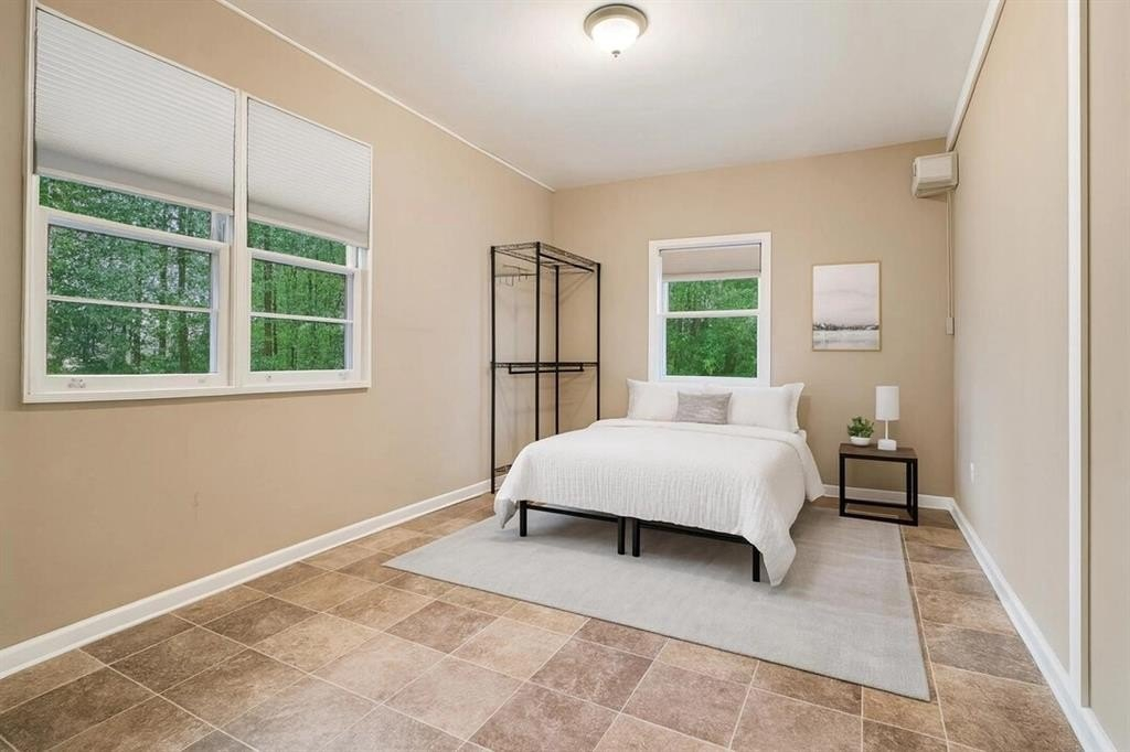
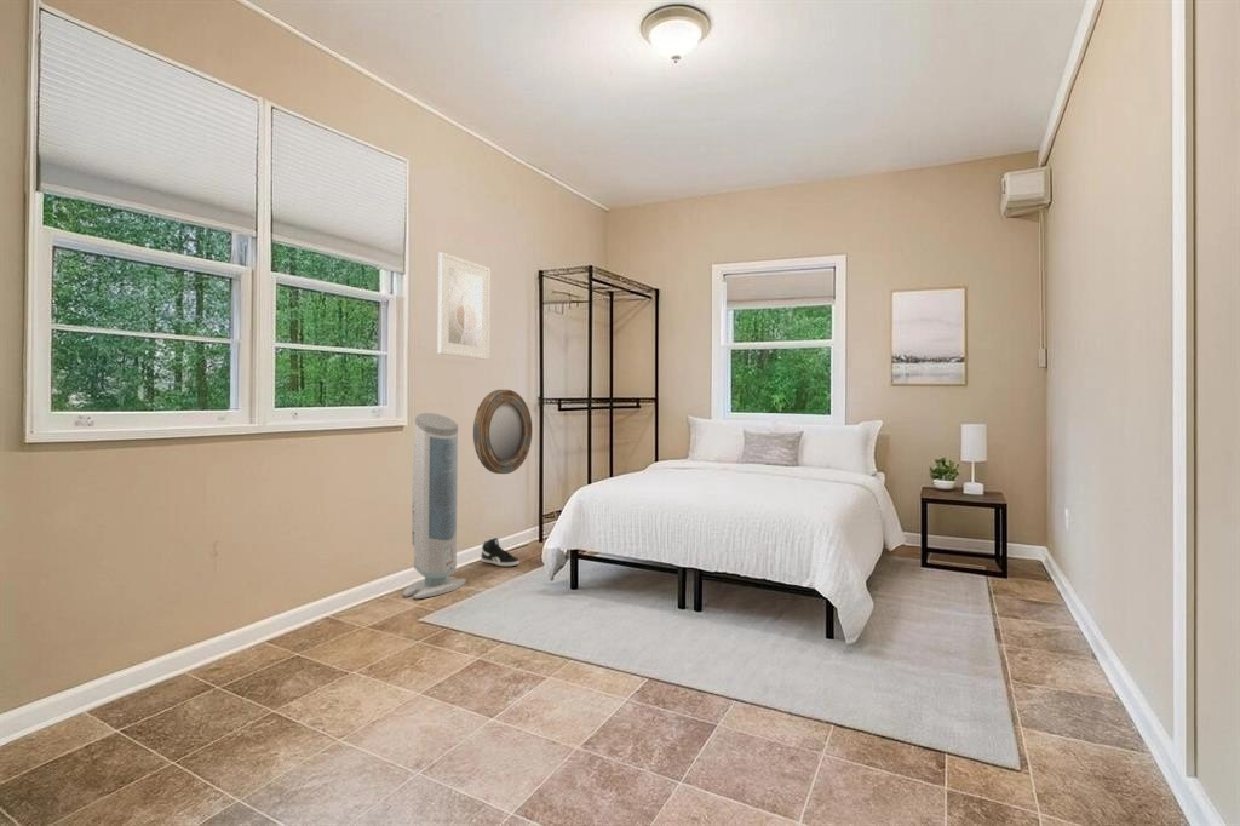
+ home mirror [472,389,533,475]
+ air purifier [401,412,467,600]
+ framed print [437,251,492,361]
+ sneaker [480,537,521,567]
